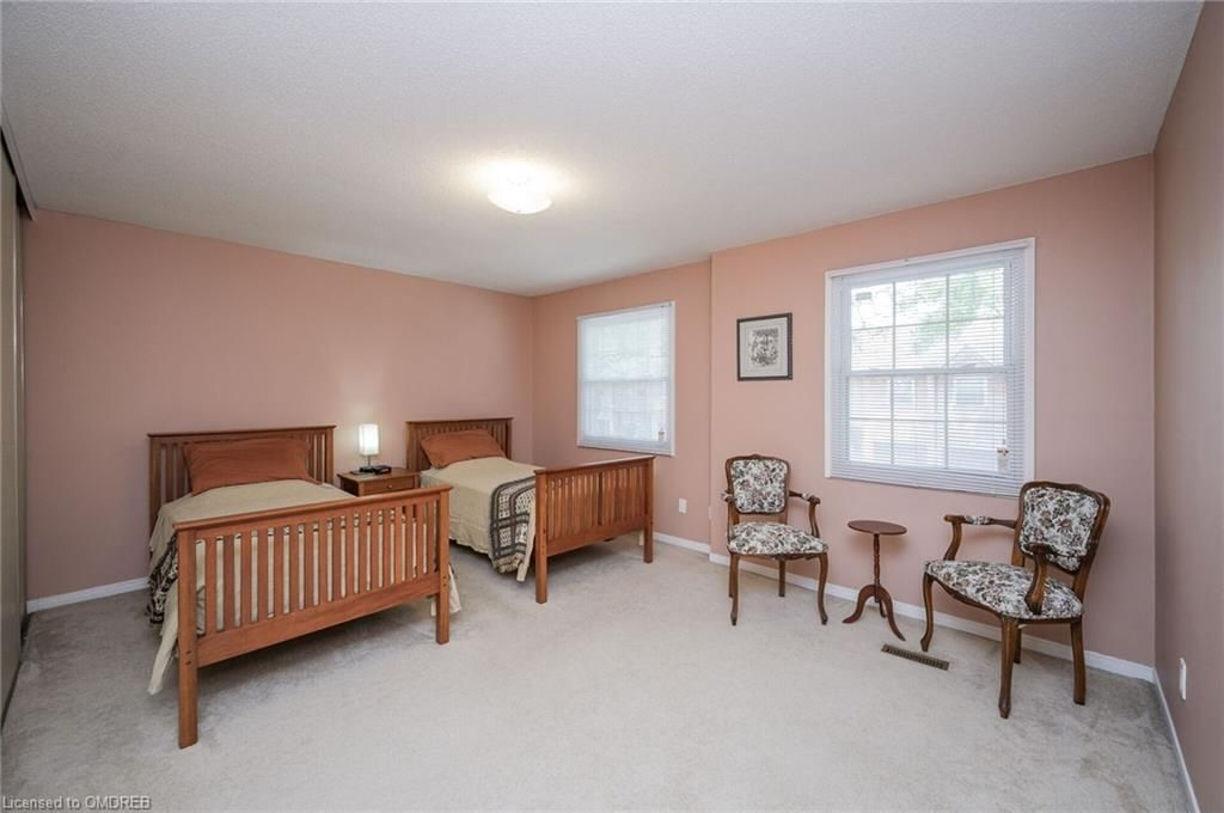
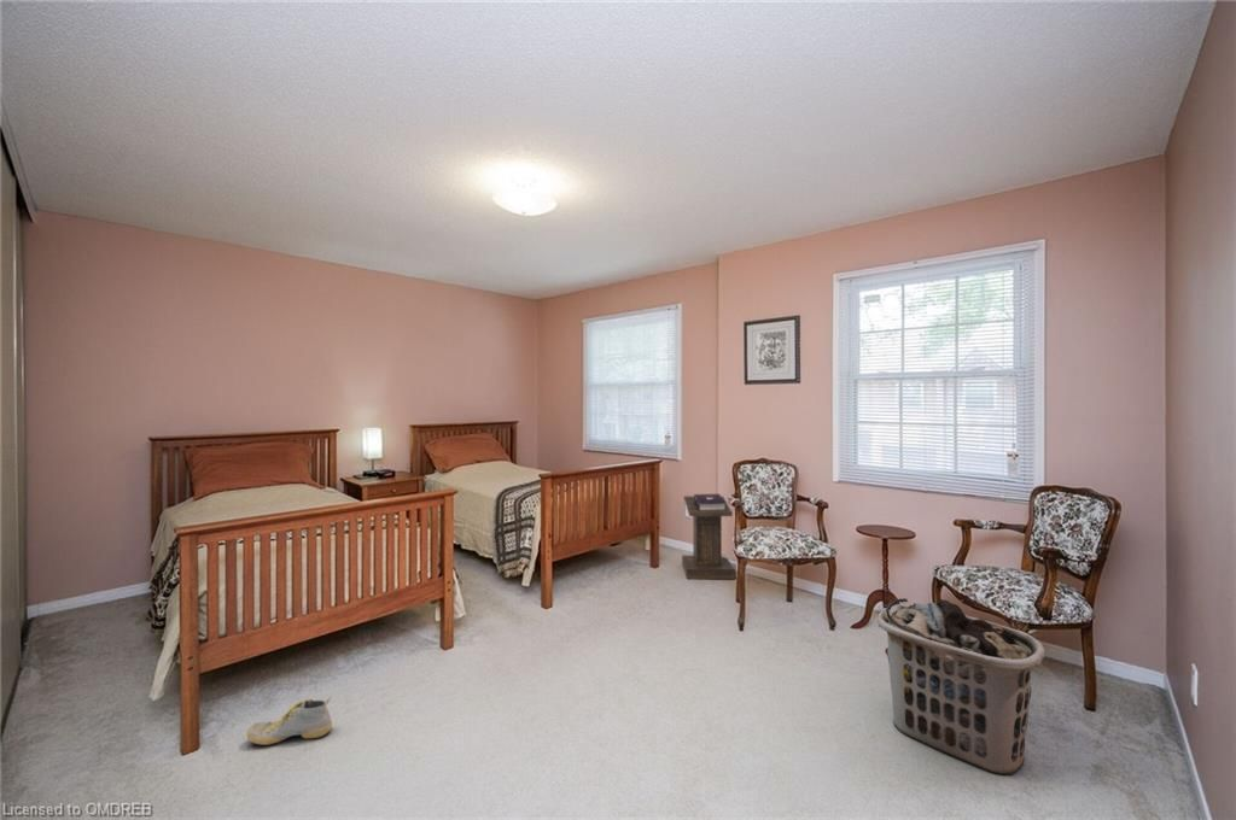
+ shoe [245,696,333,746]
+ lectern [681,493,736,580]
+ clothes hamper [876,597,1046,775]
